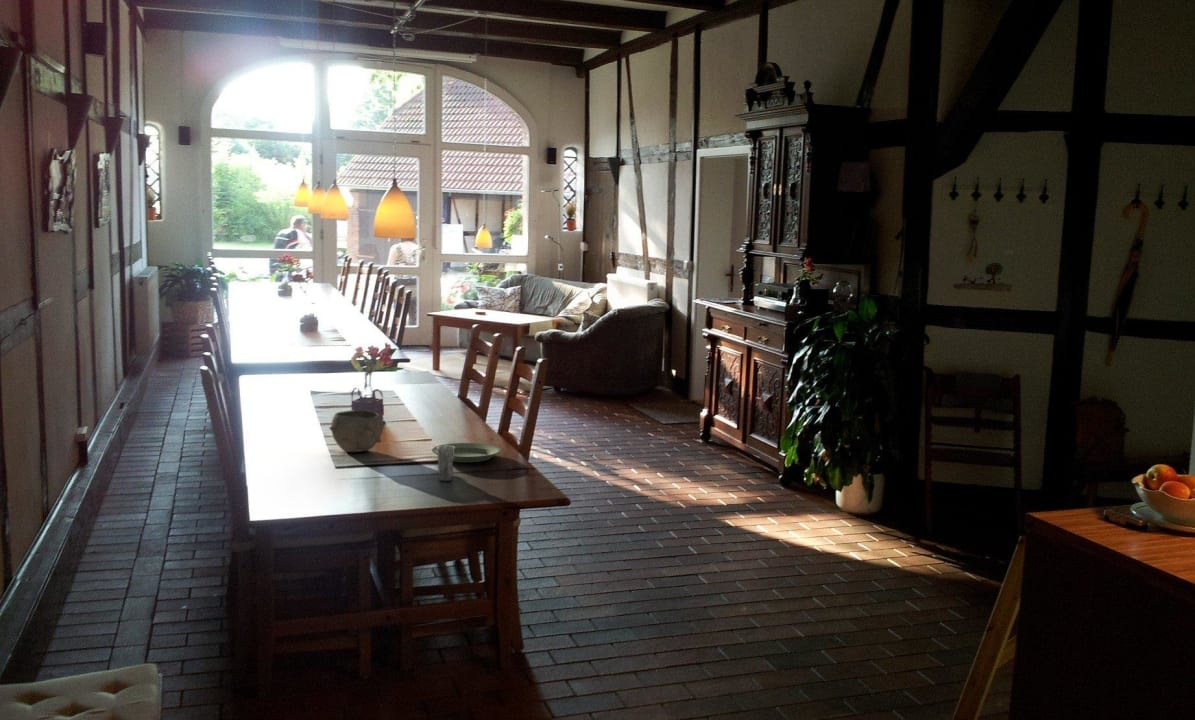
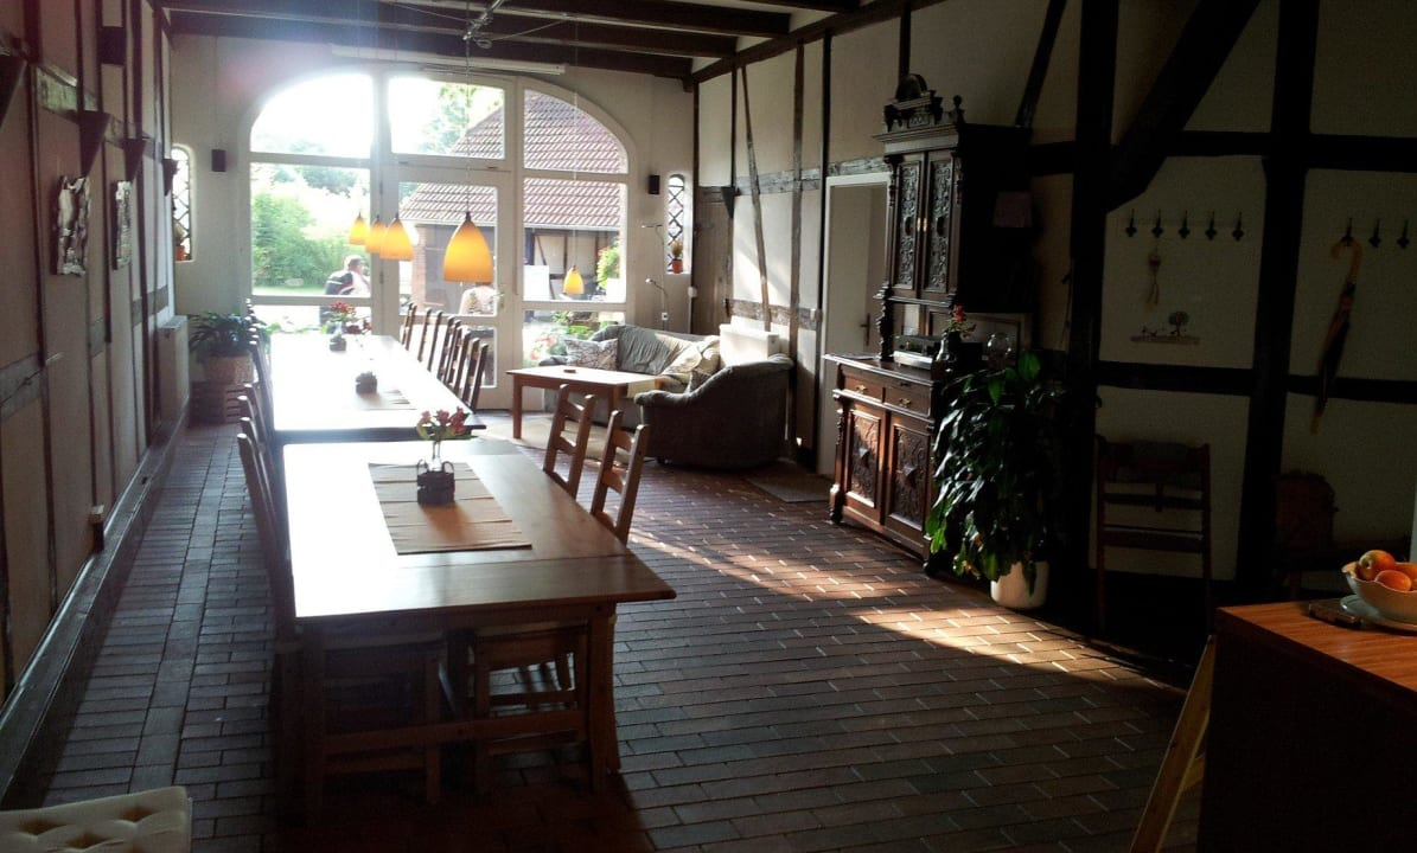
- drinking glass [437,446,455,482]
- plate [431,442,502,463]
- bowl [328,409,387,453]
